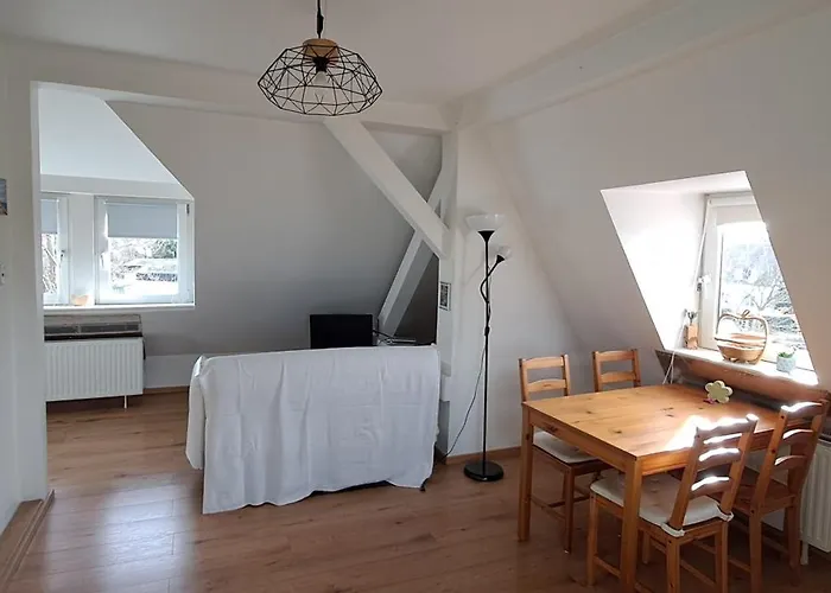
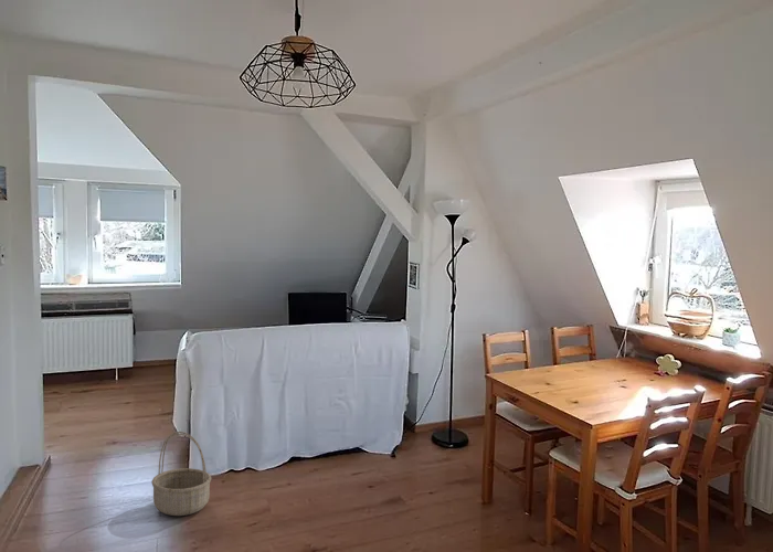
+ basket [150,431,212,517]
